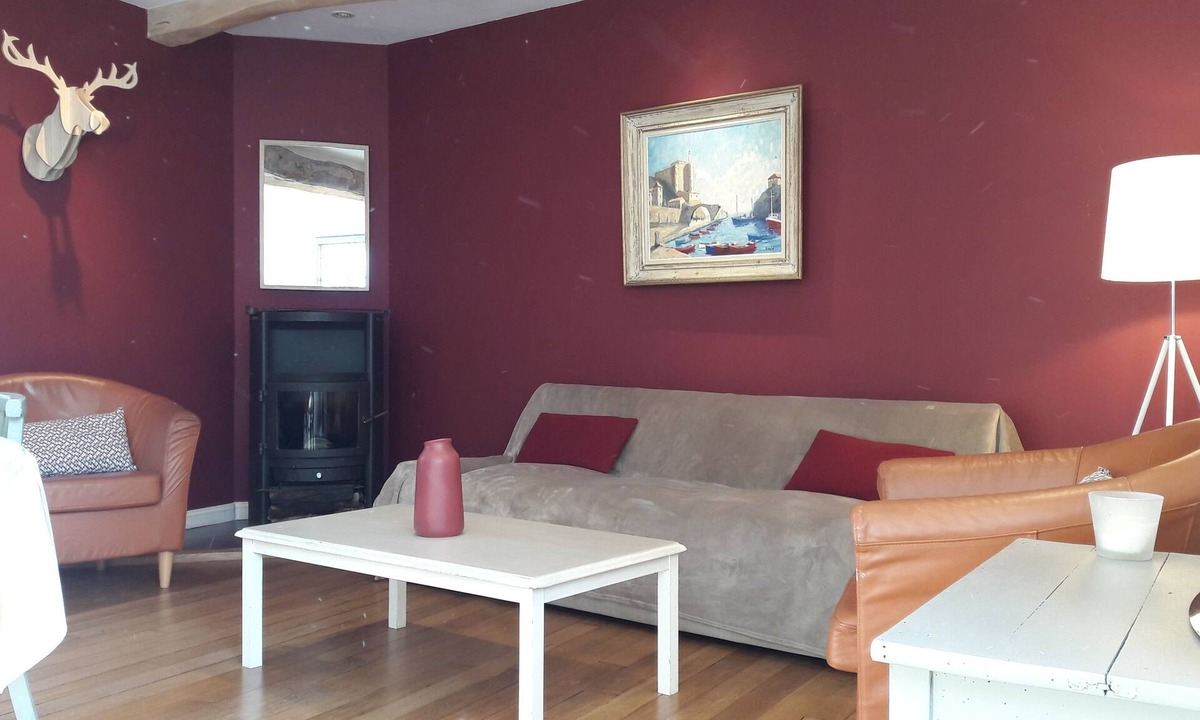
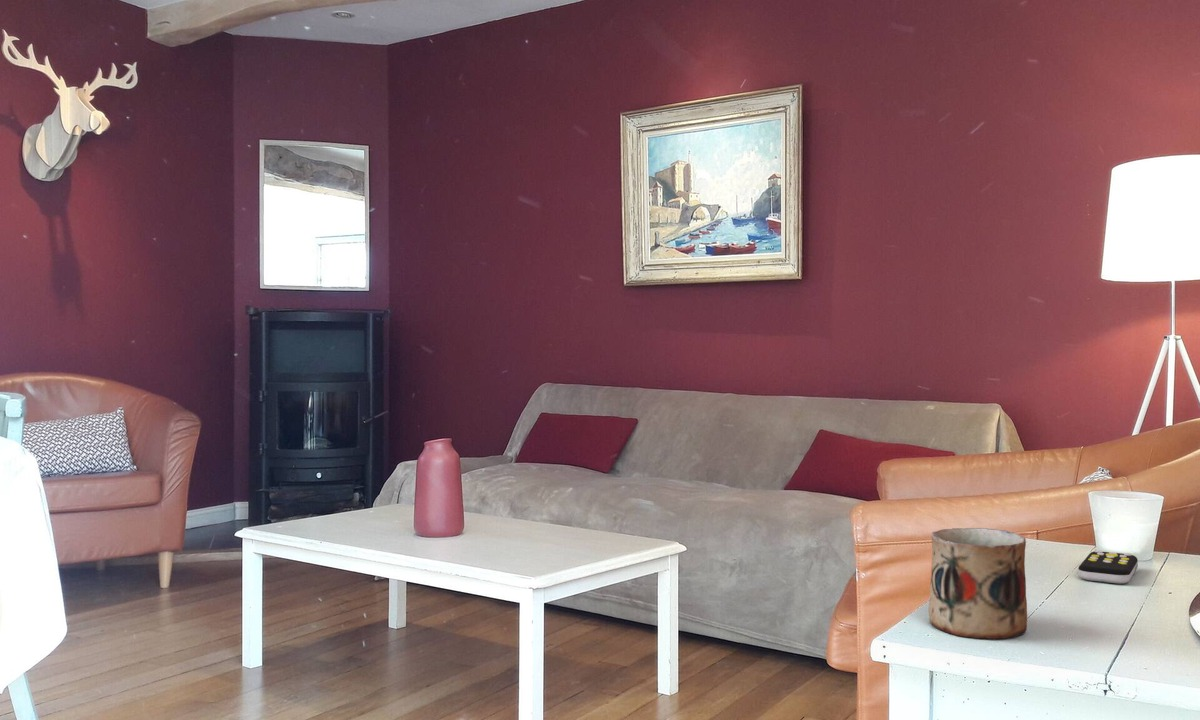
+ remote control [1077,549,1139,585]
+ mug [928,527,1028,640]
